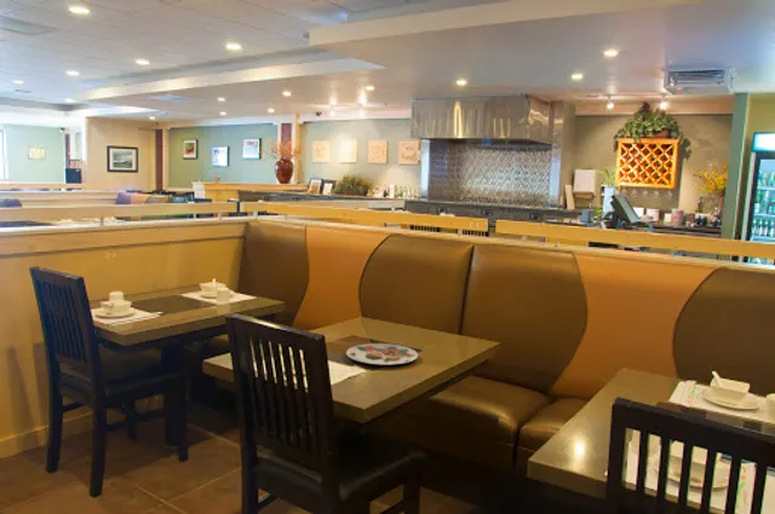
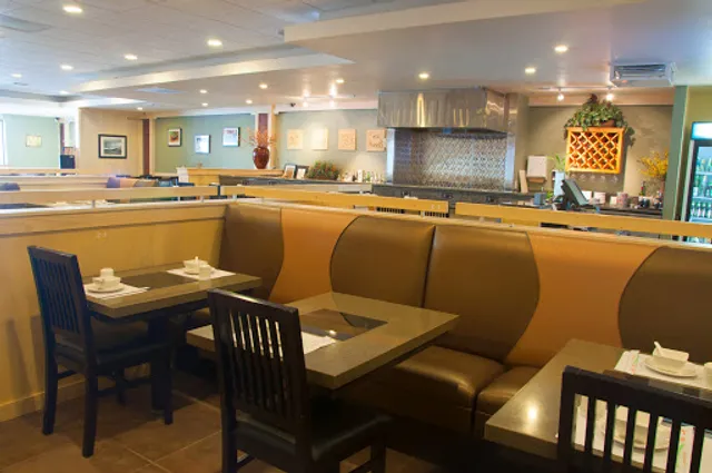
- plate [345,342,419,366]
